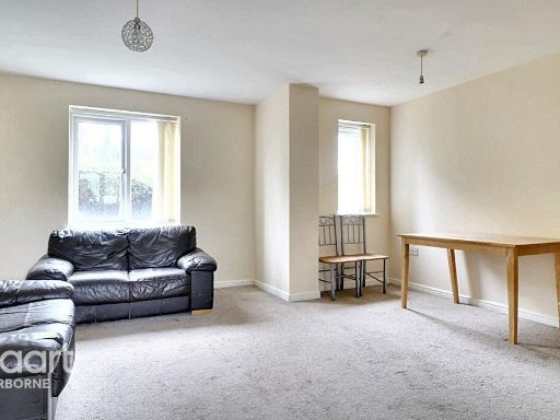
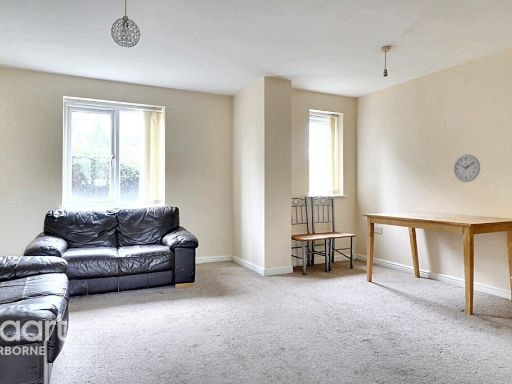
+ wall clock [452,153,481,183]
